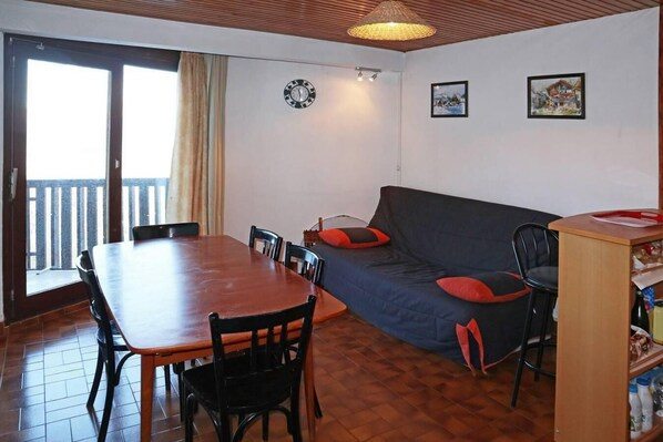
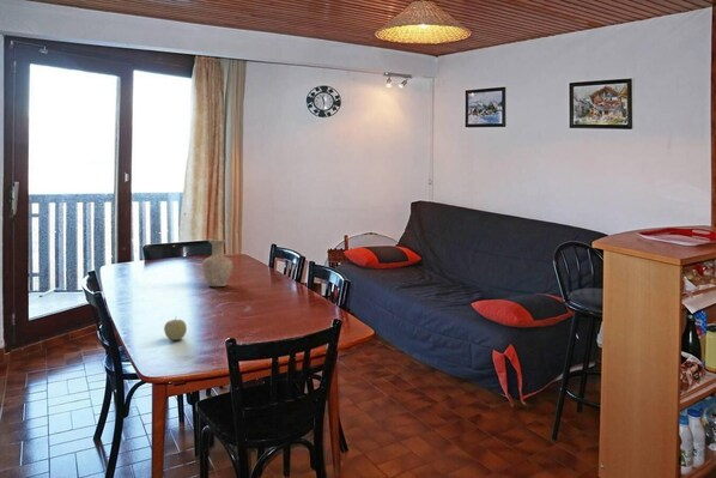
+ fruit [163,316,188,341]
+ vase [201,238,233,288]
